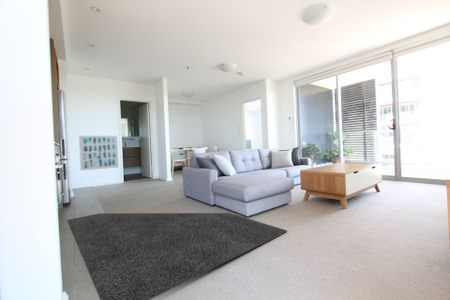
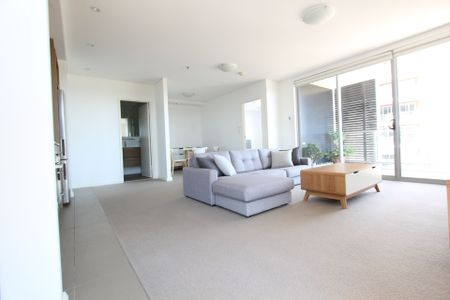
- rug [66,212,288,300]
- wall art [78,135,120,171]
